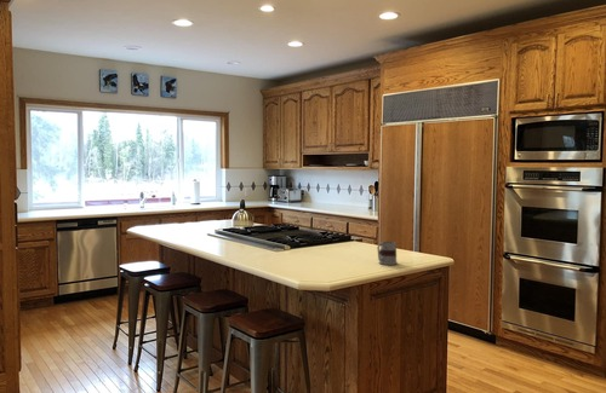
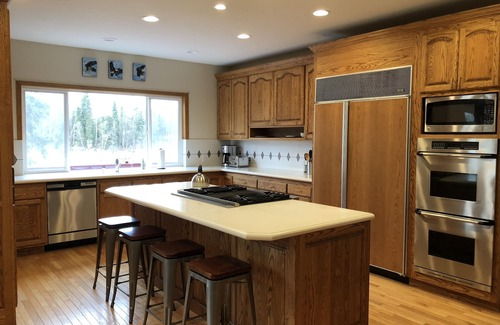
- mug [376,241,399,266]
